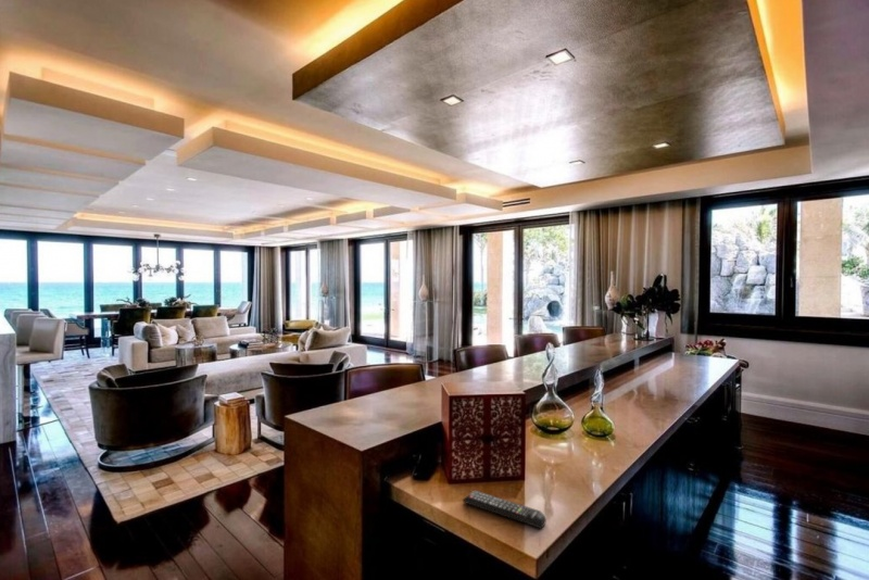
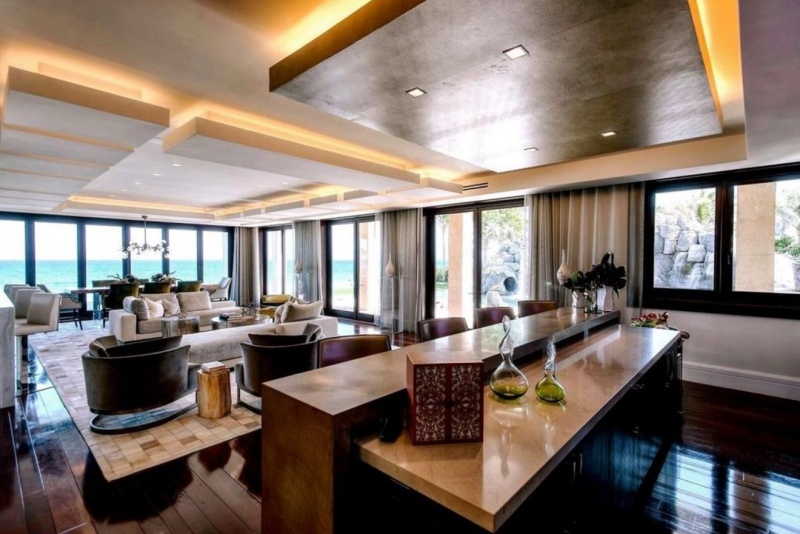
- remote control [462,490,547,530]
